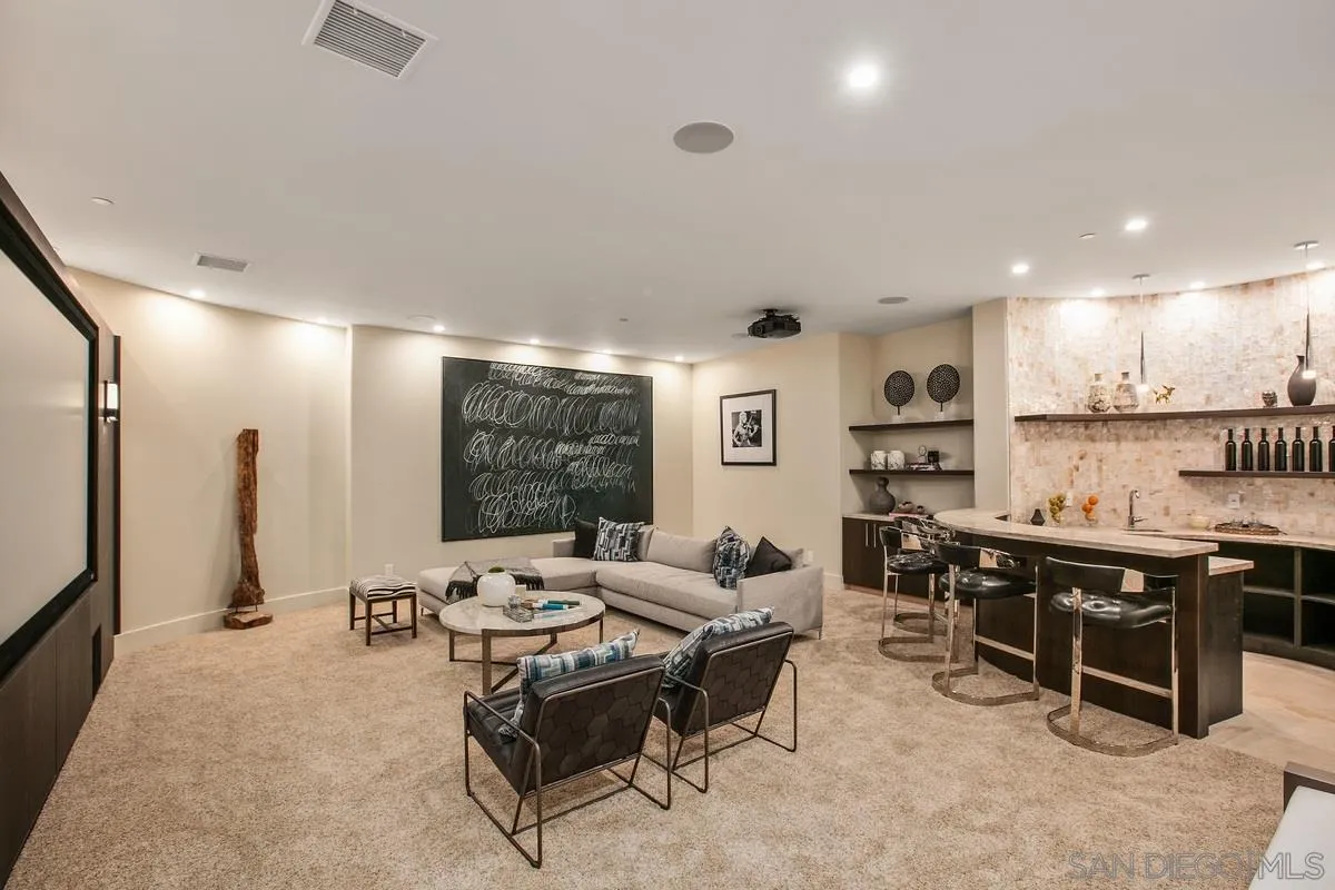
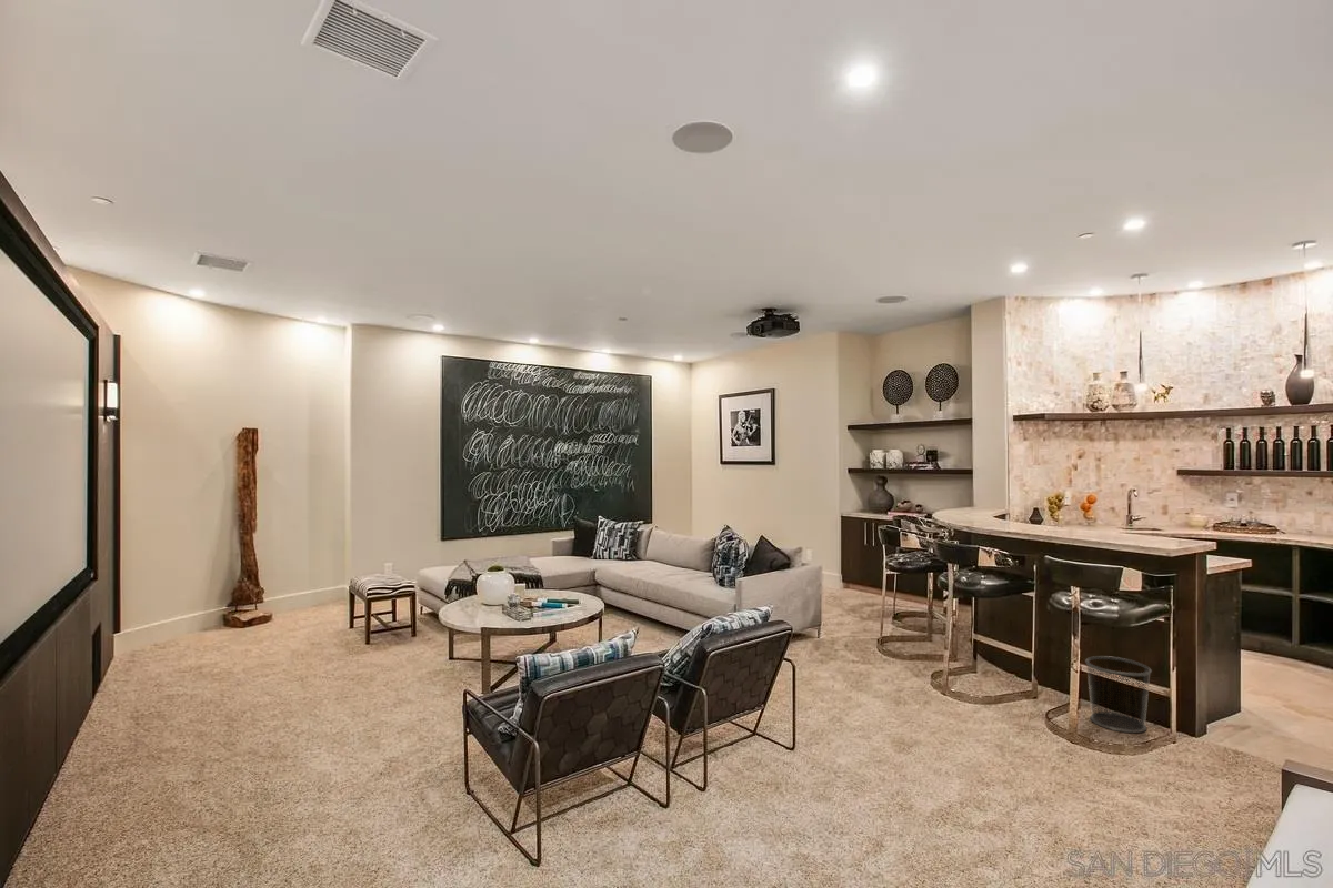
+ waste bin [1084,655,1153,734]
